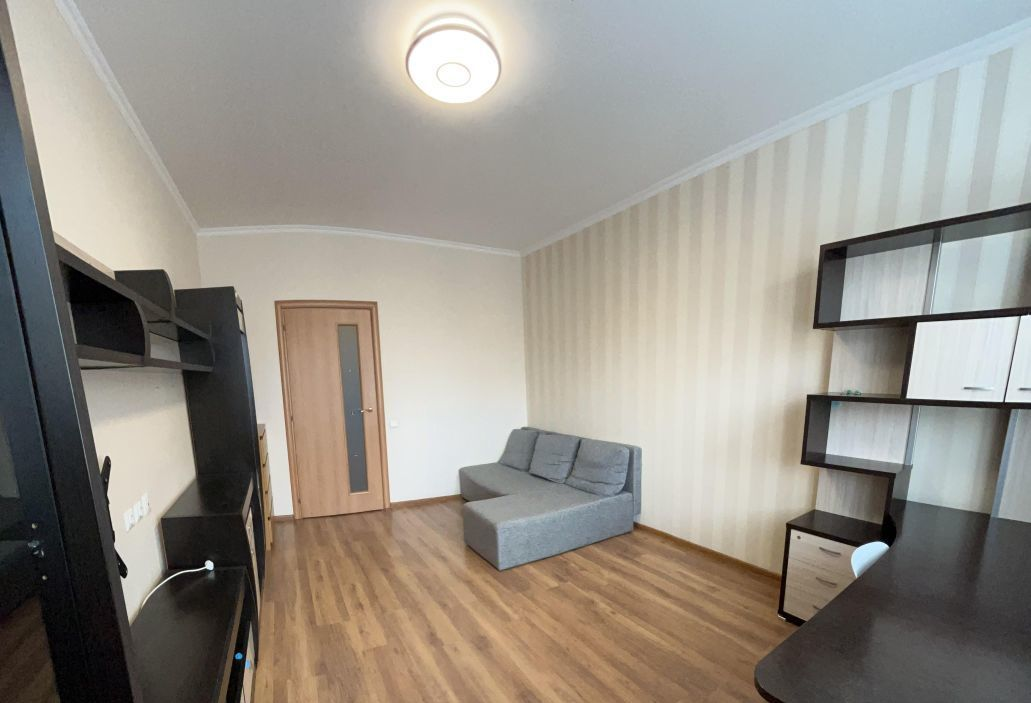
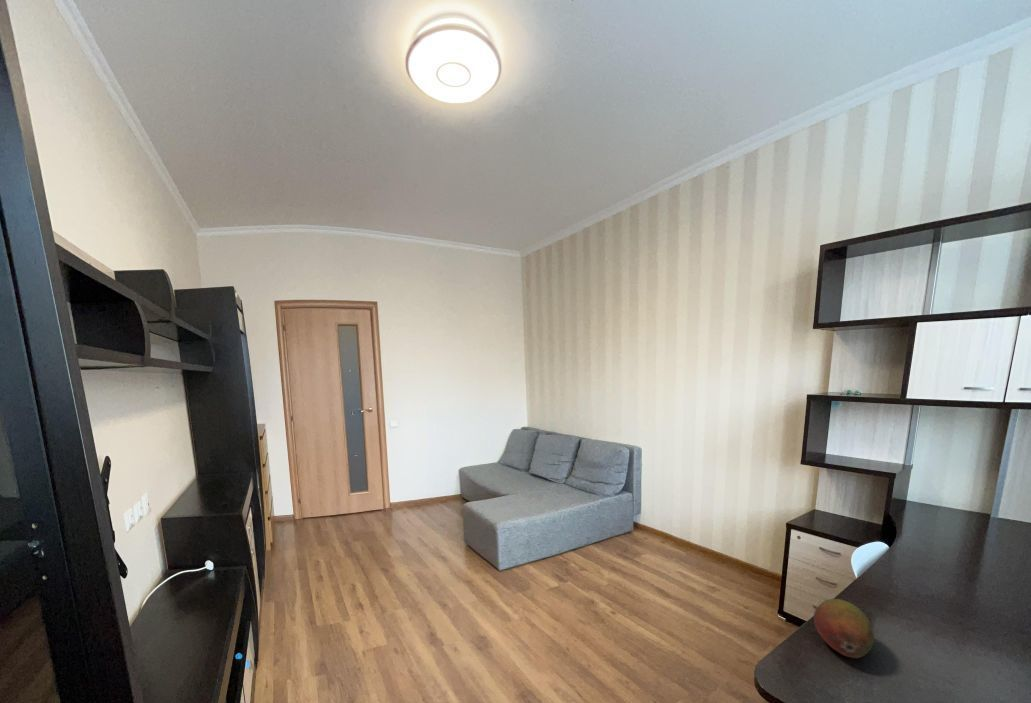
+ fruit [813,598,875,659]
